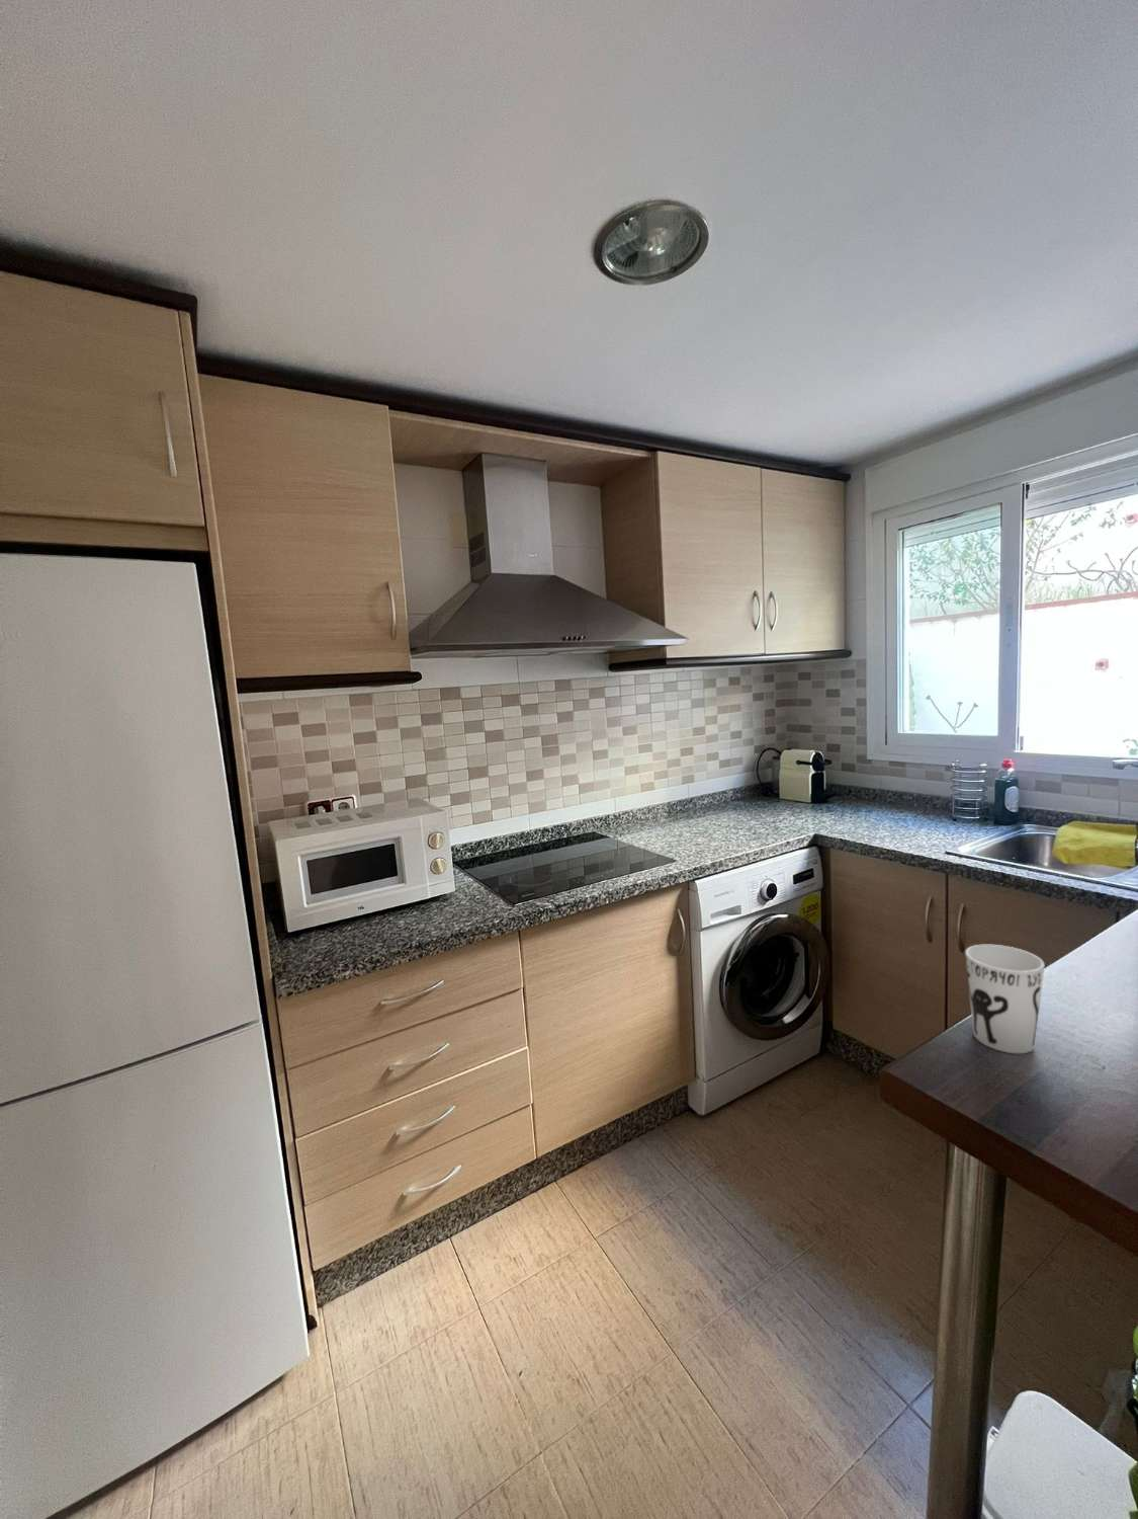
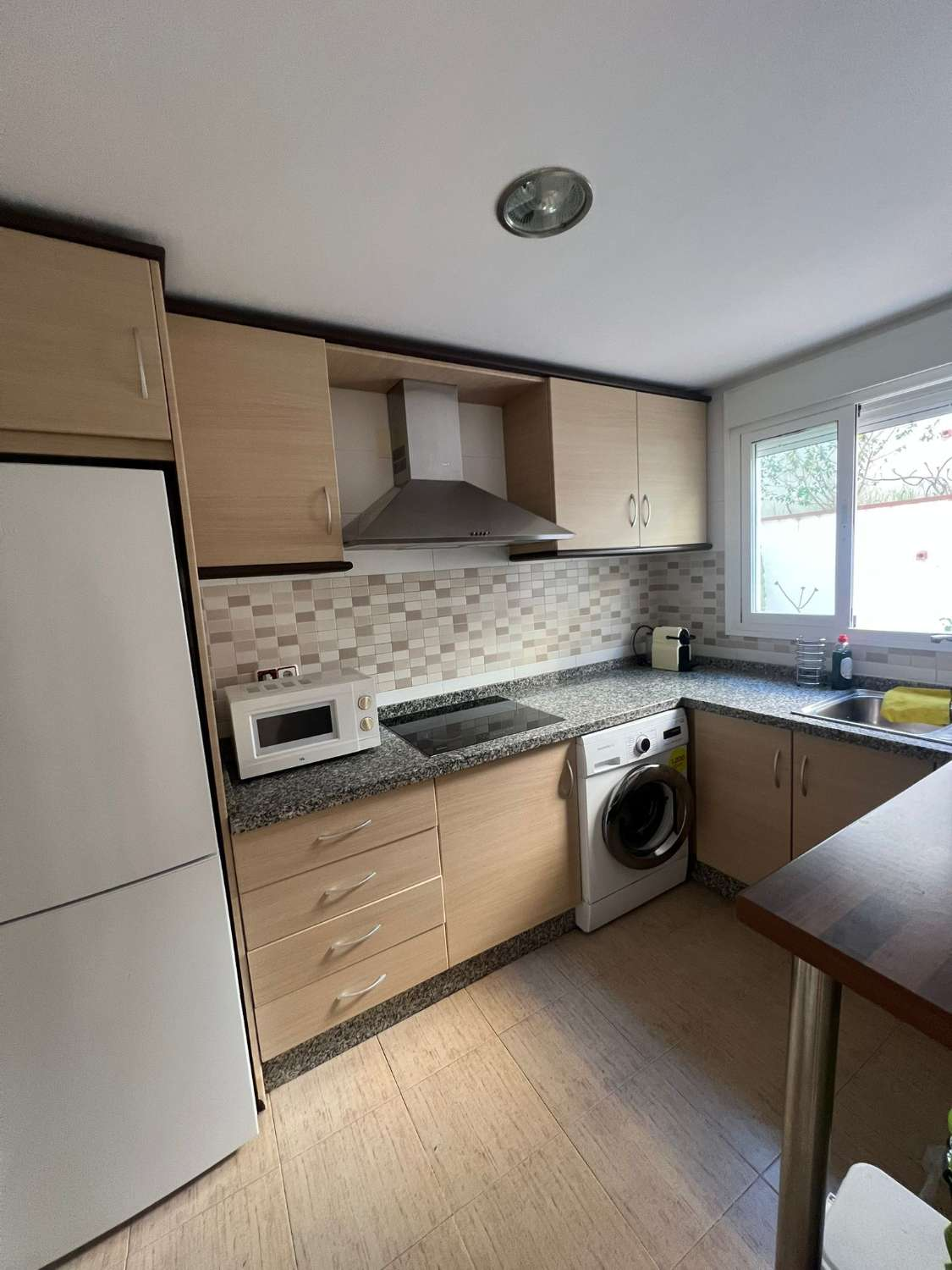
- cup [963,944,1046,1054]
